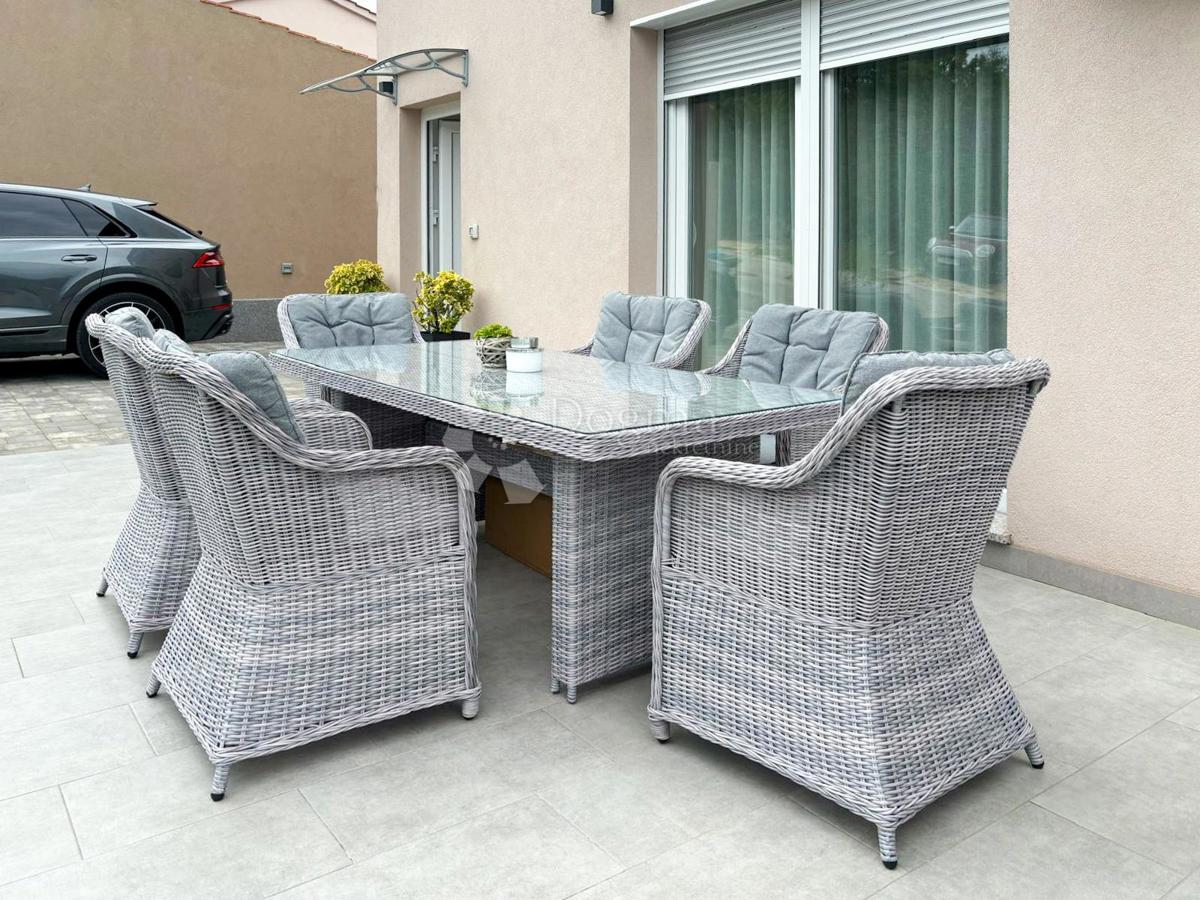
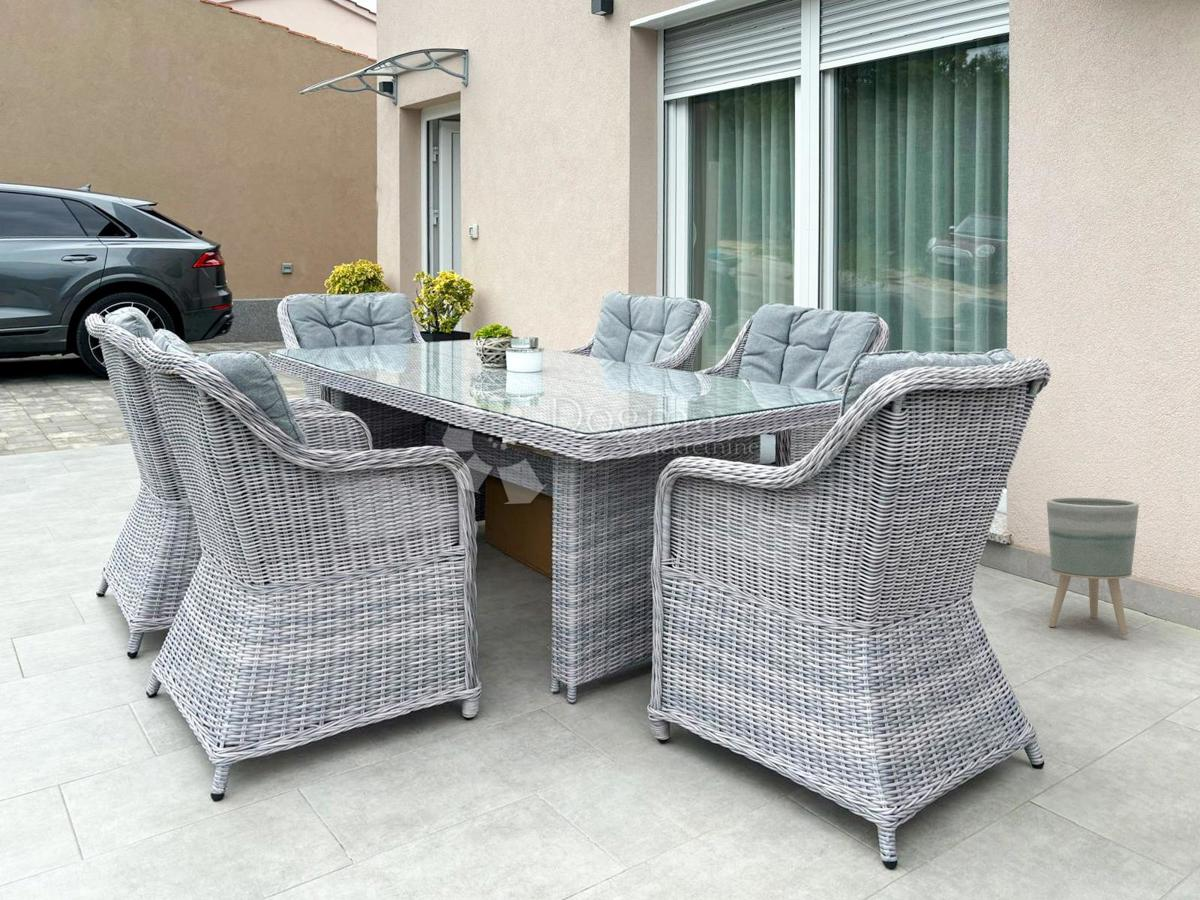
+ planter [1046,497,1140,636]
